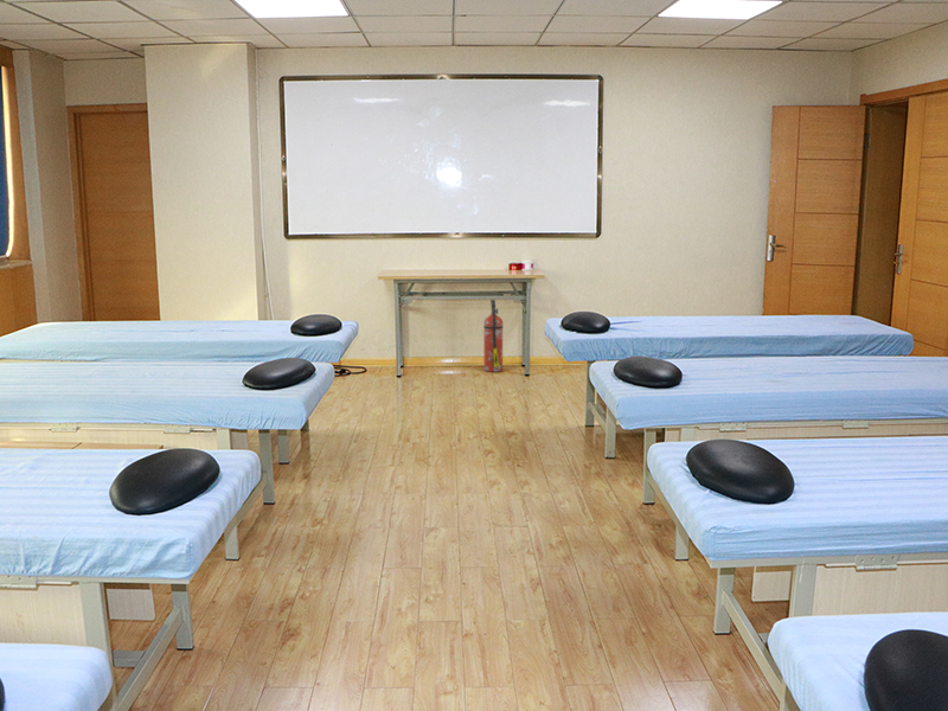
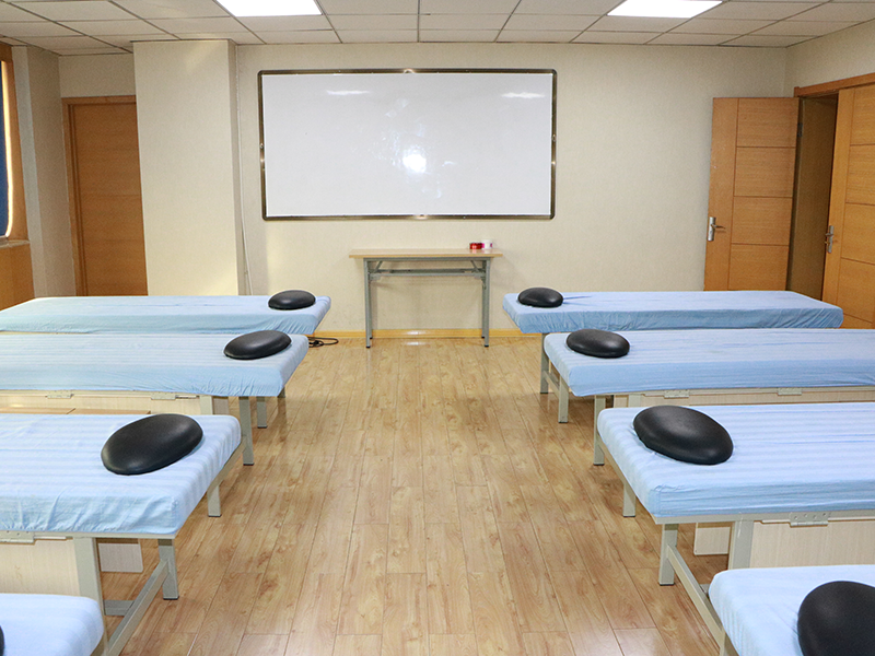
- fire extinguisher [482,299,505,373]
